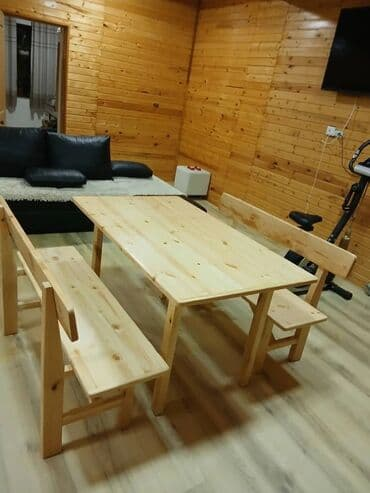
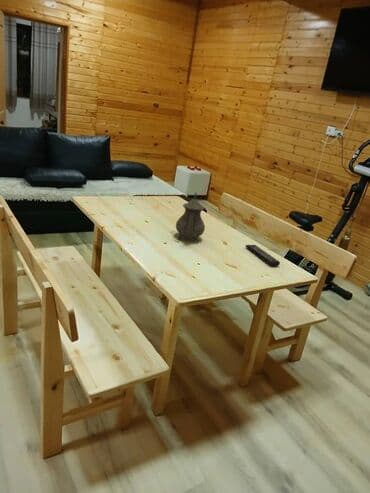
+ teapot [175,192,206,243]
+ remote control [245,244,281,267]
